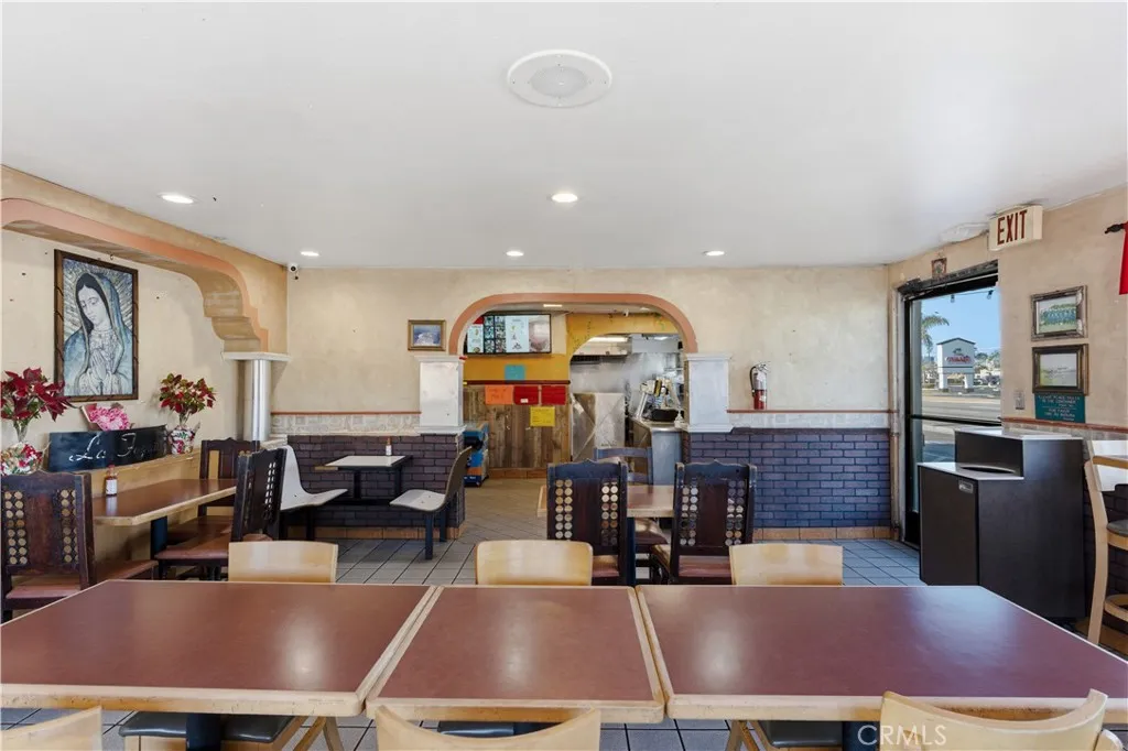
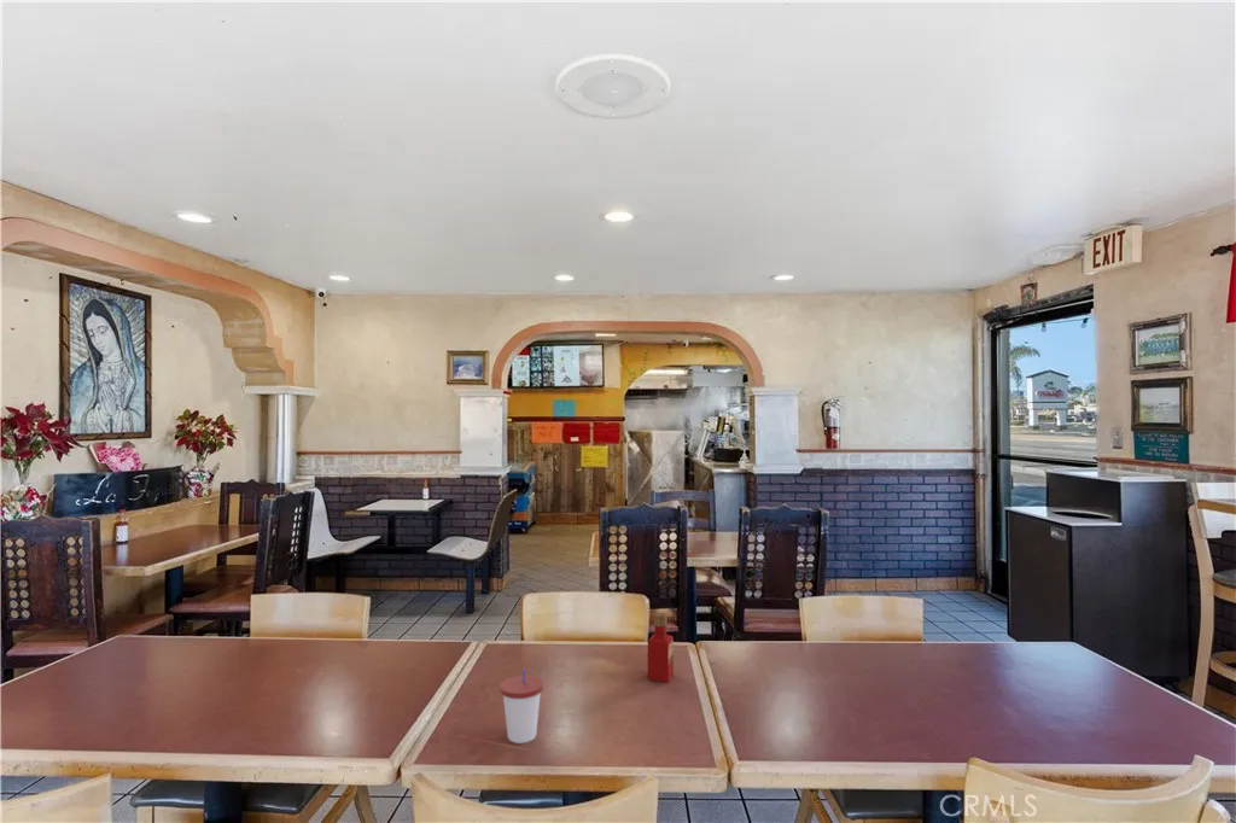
+ cup [500,669,544,745]
+ tabasco sauce [647,612,675,683]
